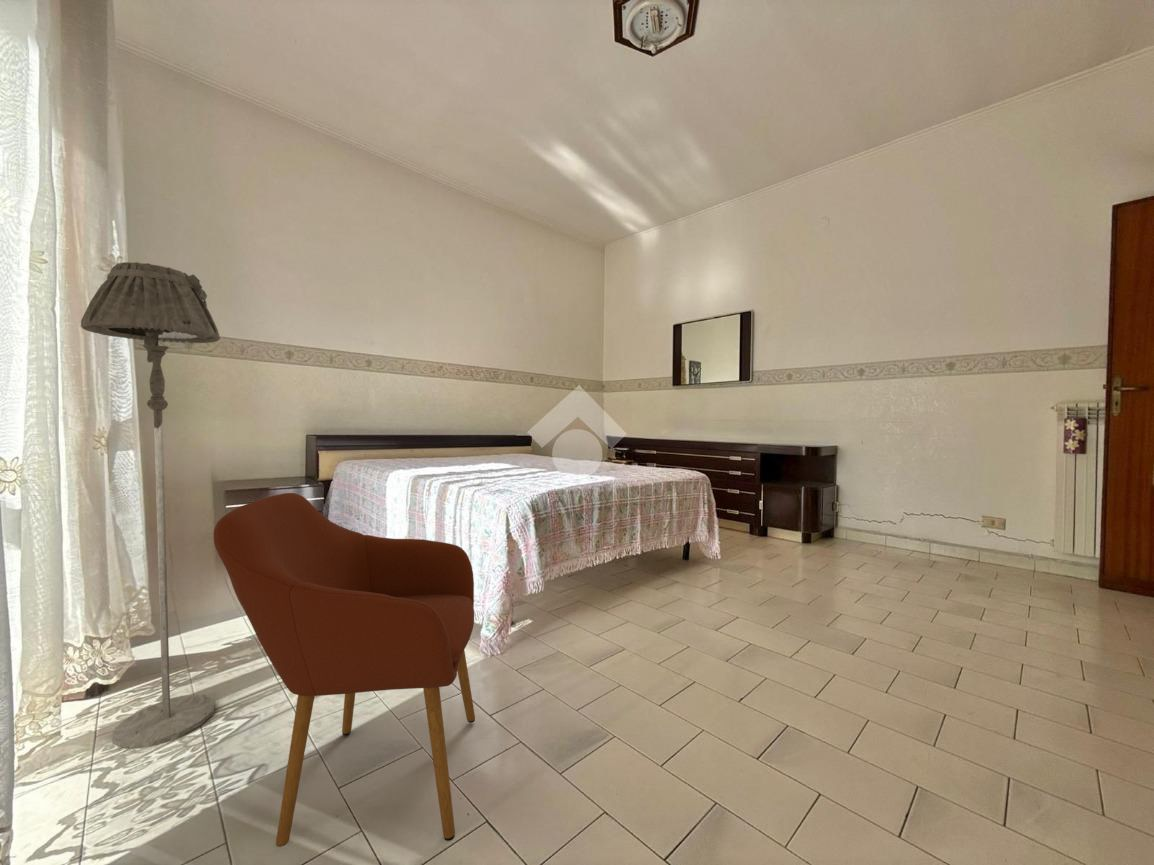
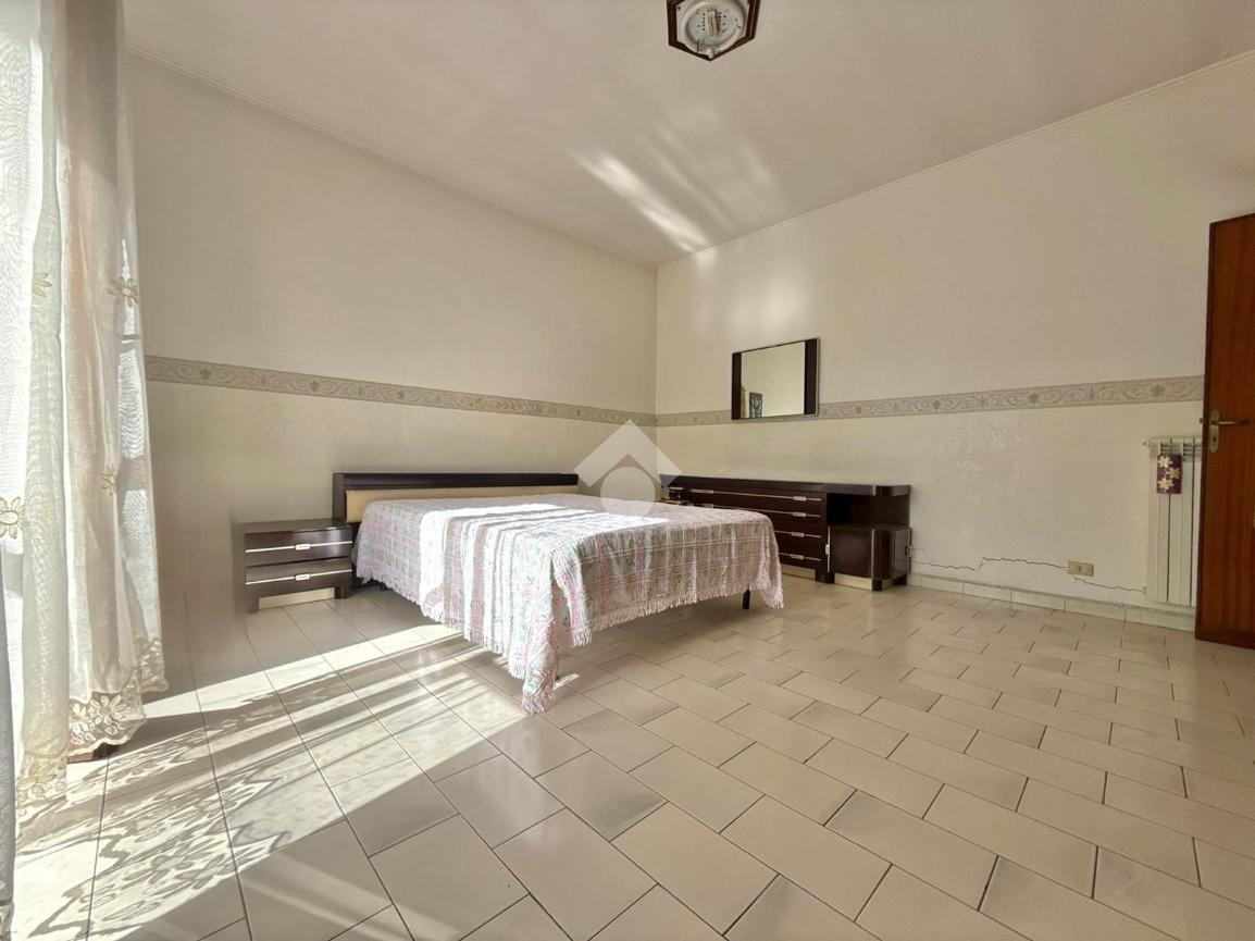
- armchair [213,492,476,848]
- floor lamp [80,261,221,750]
